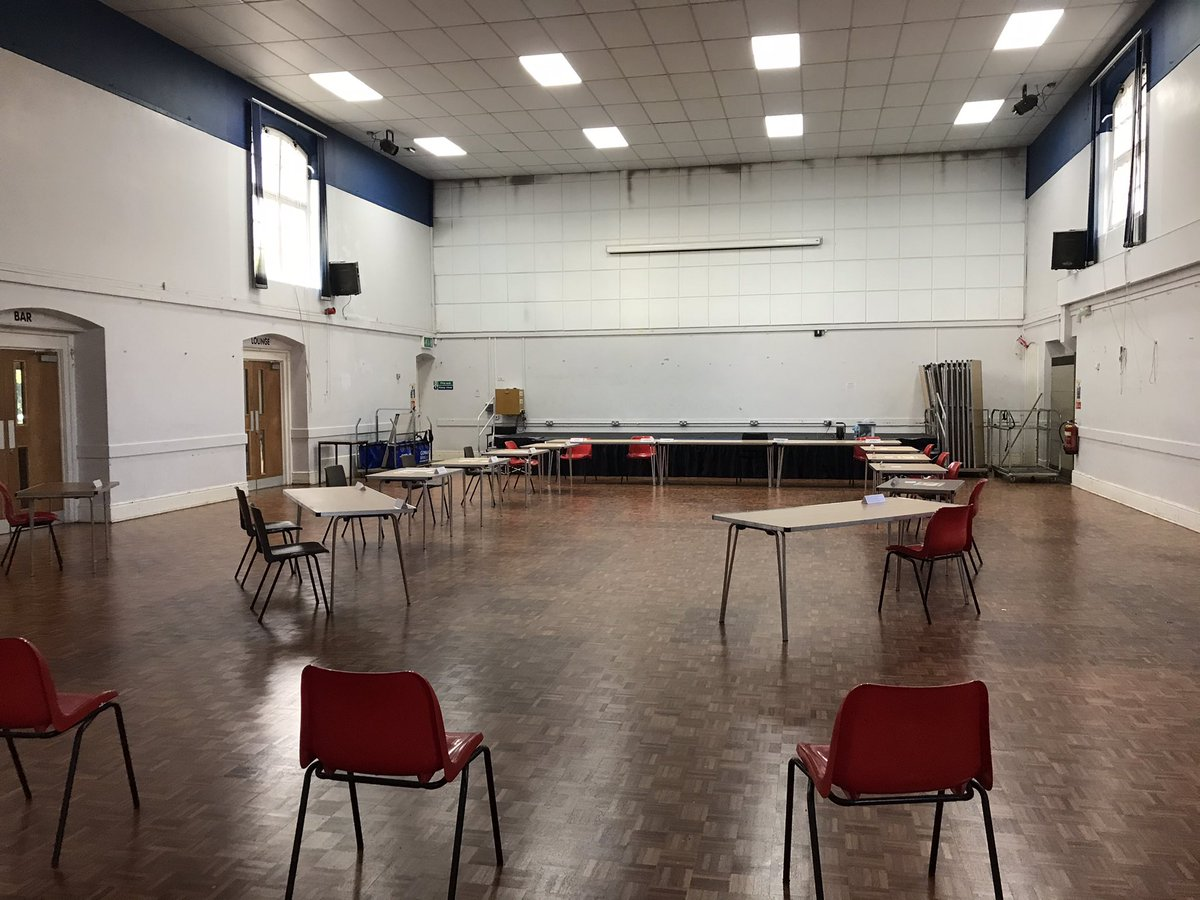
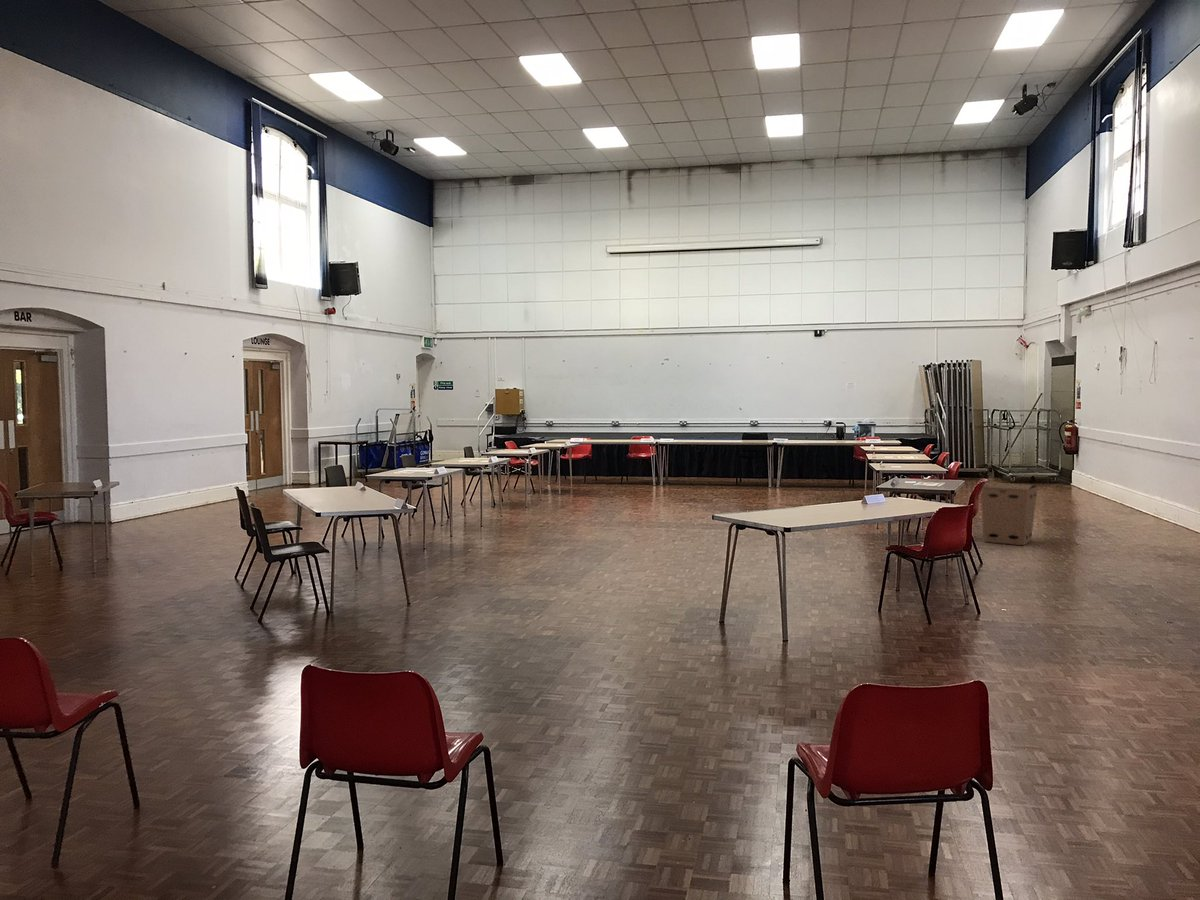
+ cardboard box [979,482,1039,546]
